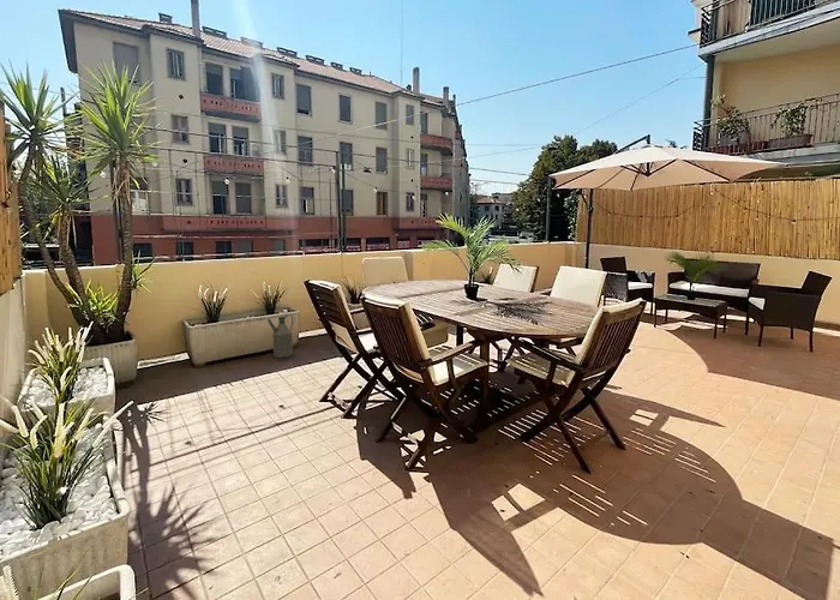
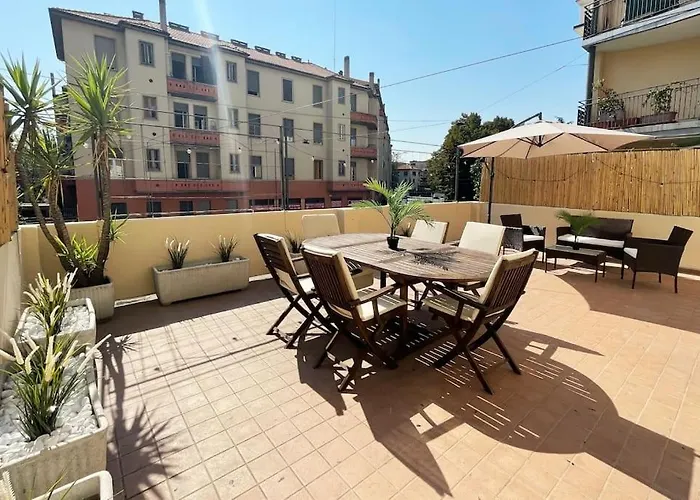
- watering can [266,313,294,359]
